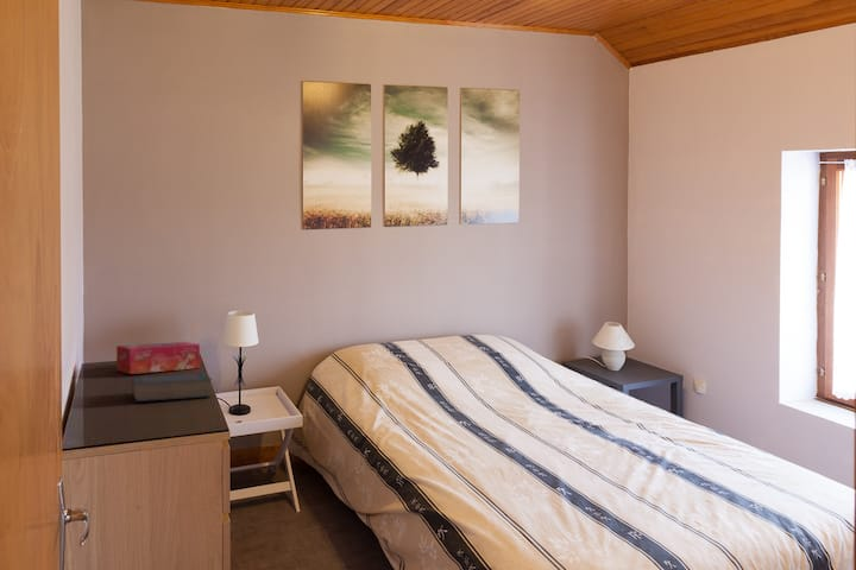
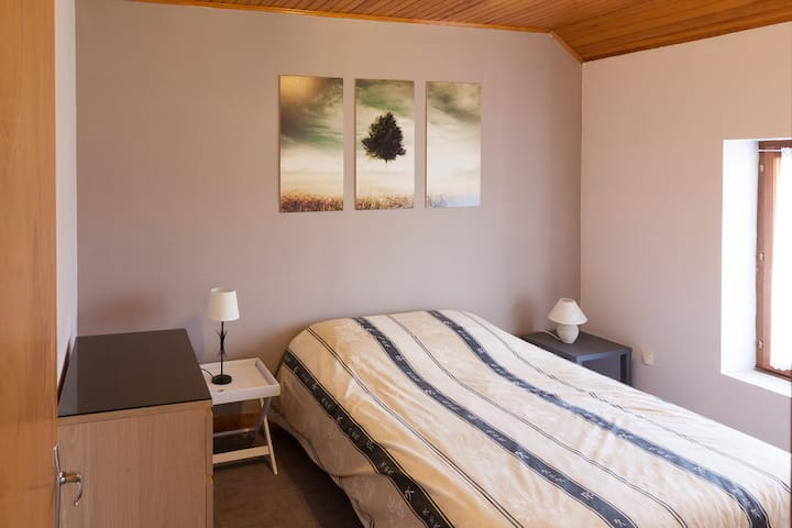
- tissue box [115,341,201,375]
- book [131,373,213,403]
